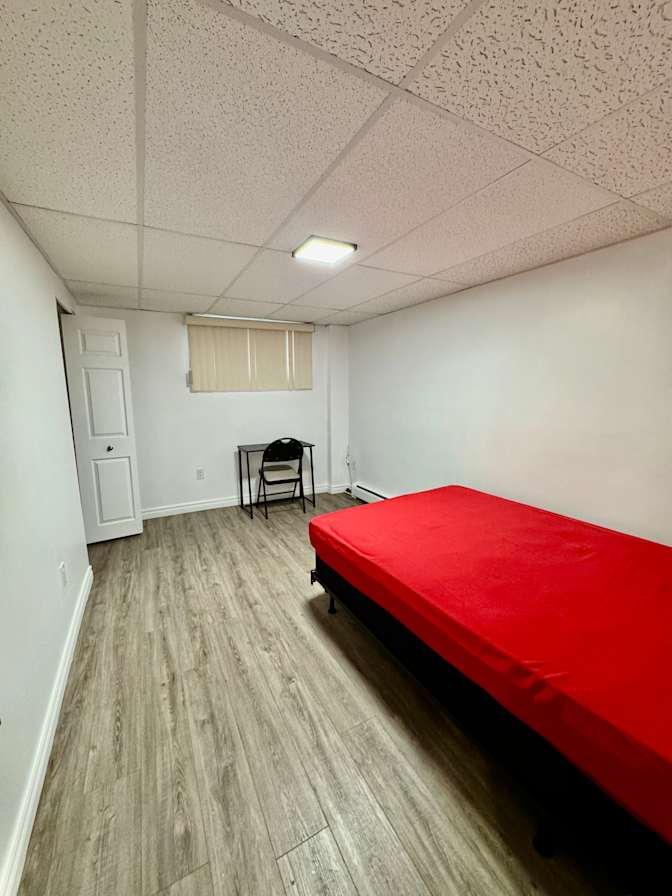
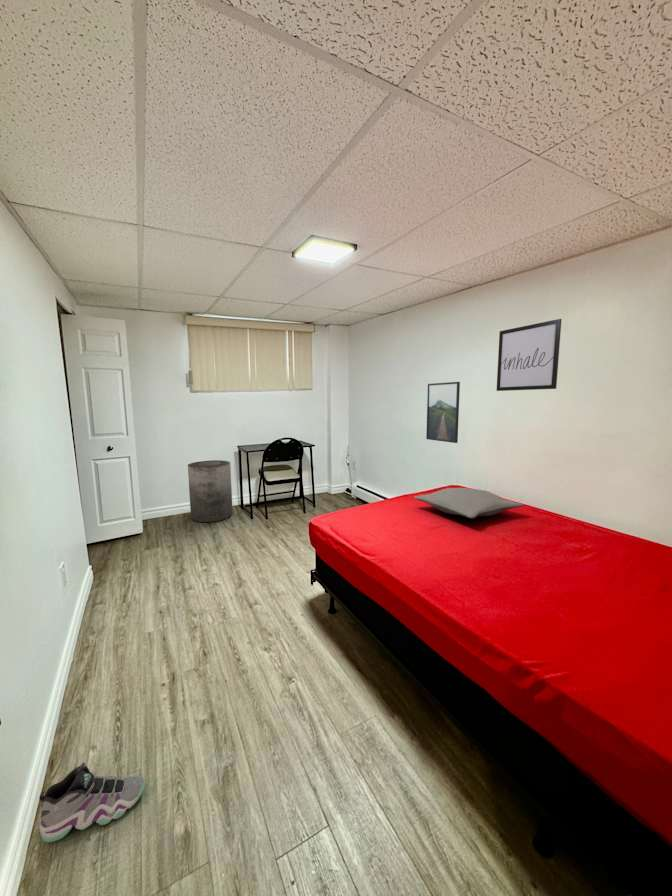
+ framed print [425,381,461,444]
+ wall art [496,318,562,392]
+ trash can [187,459,234,523]
+ pillow [413,487,525,520]
+ sneaker [39,762,146,843]
